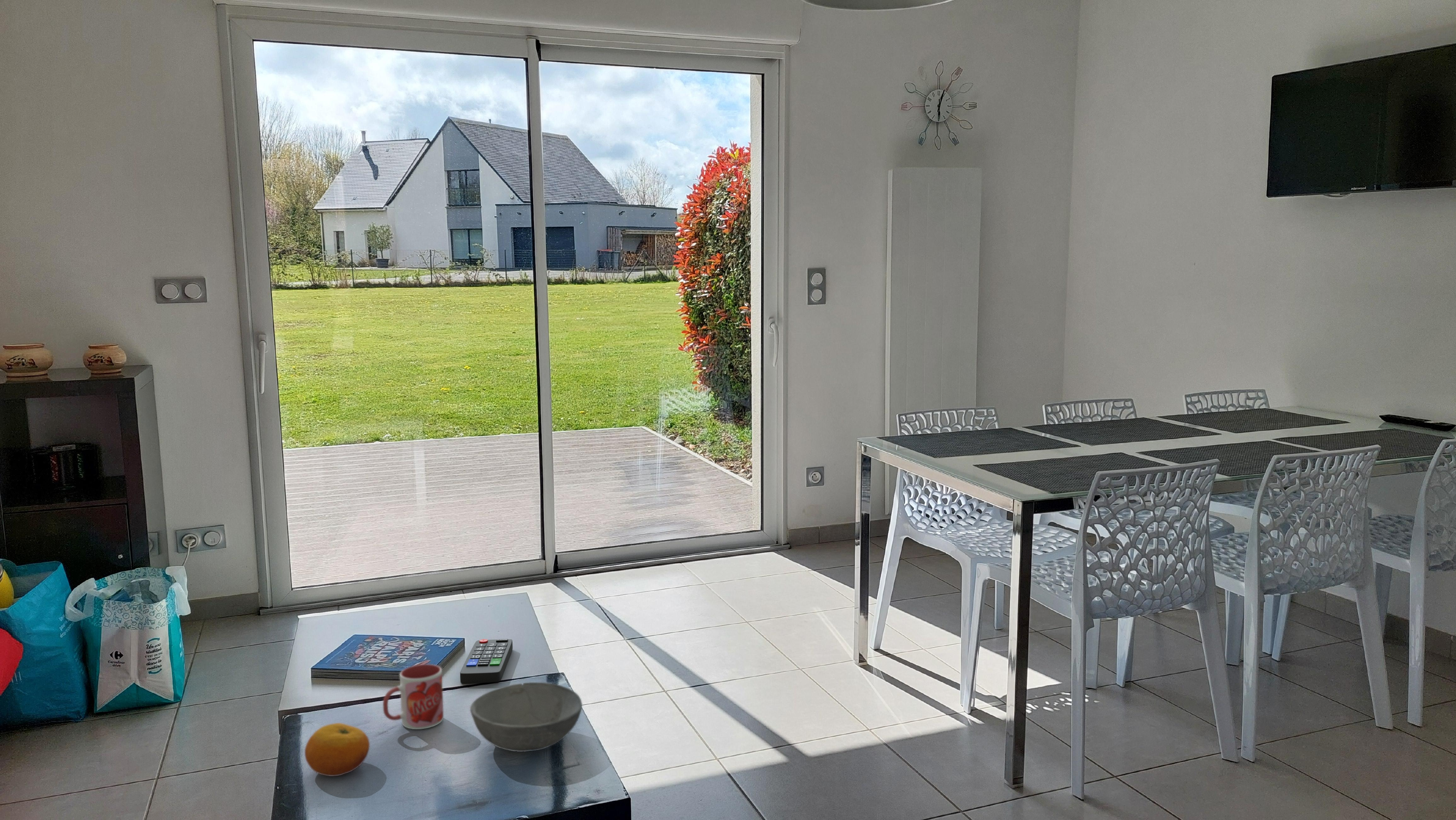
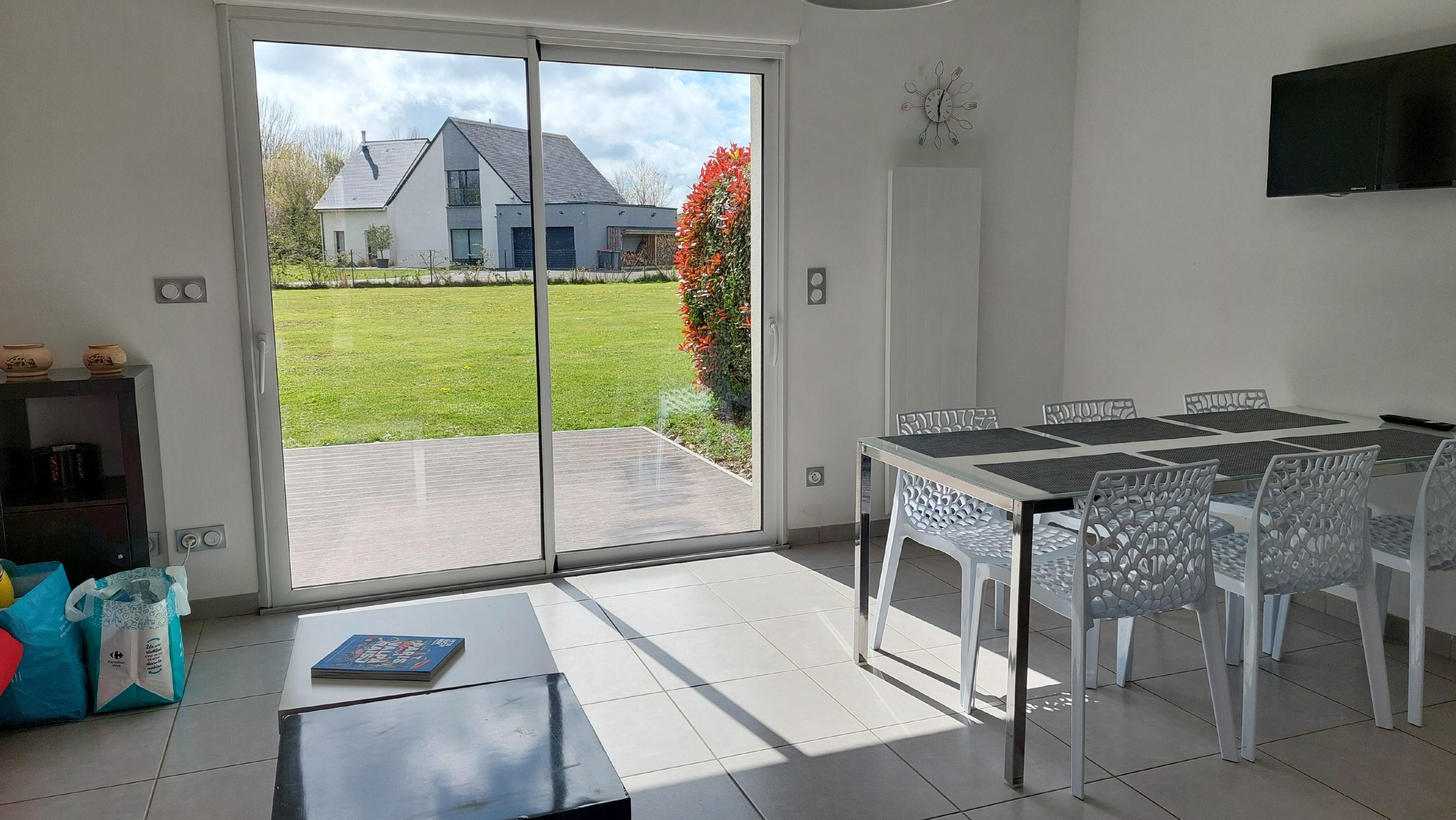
- fruit [304,723,370,777]
- bowl [470,682,583,752]
- mug [382,664,444,730]
- remote control [460,639,513,684]
